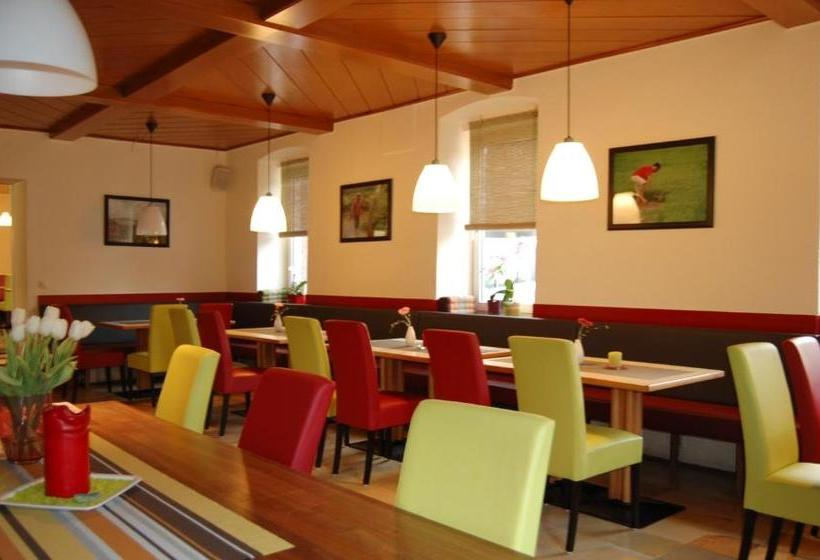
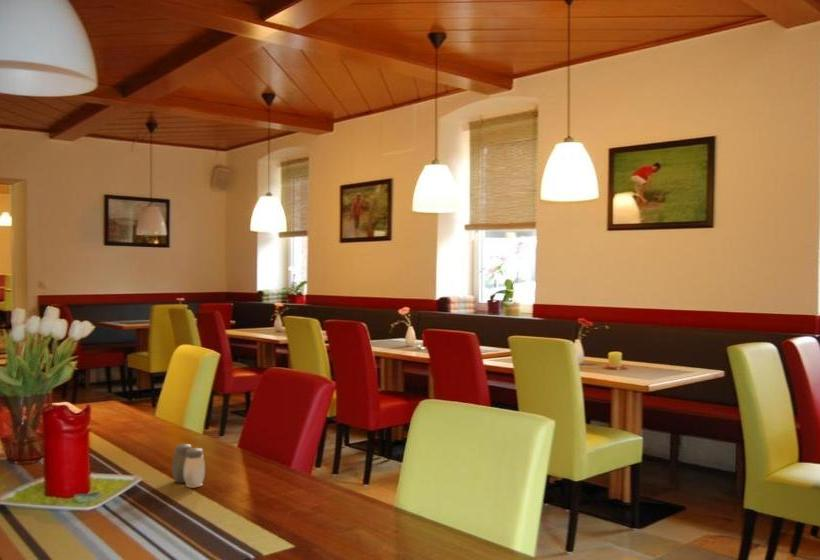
+ salt and pepper shaker [171,443,206,488]
